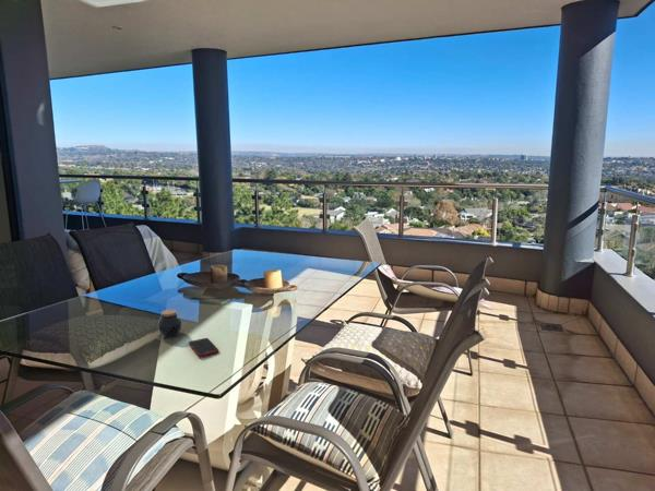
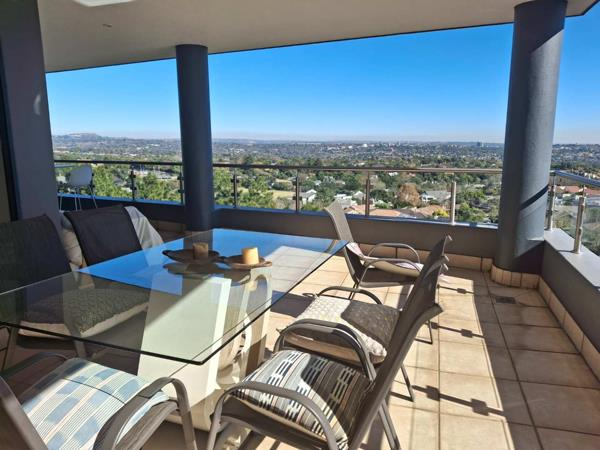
- cell phone [188,337,219,358]
- jar [157,309,182,338]
